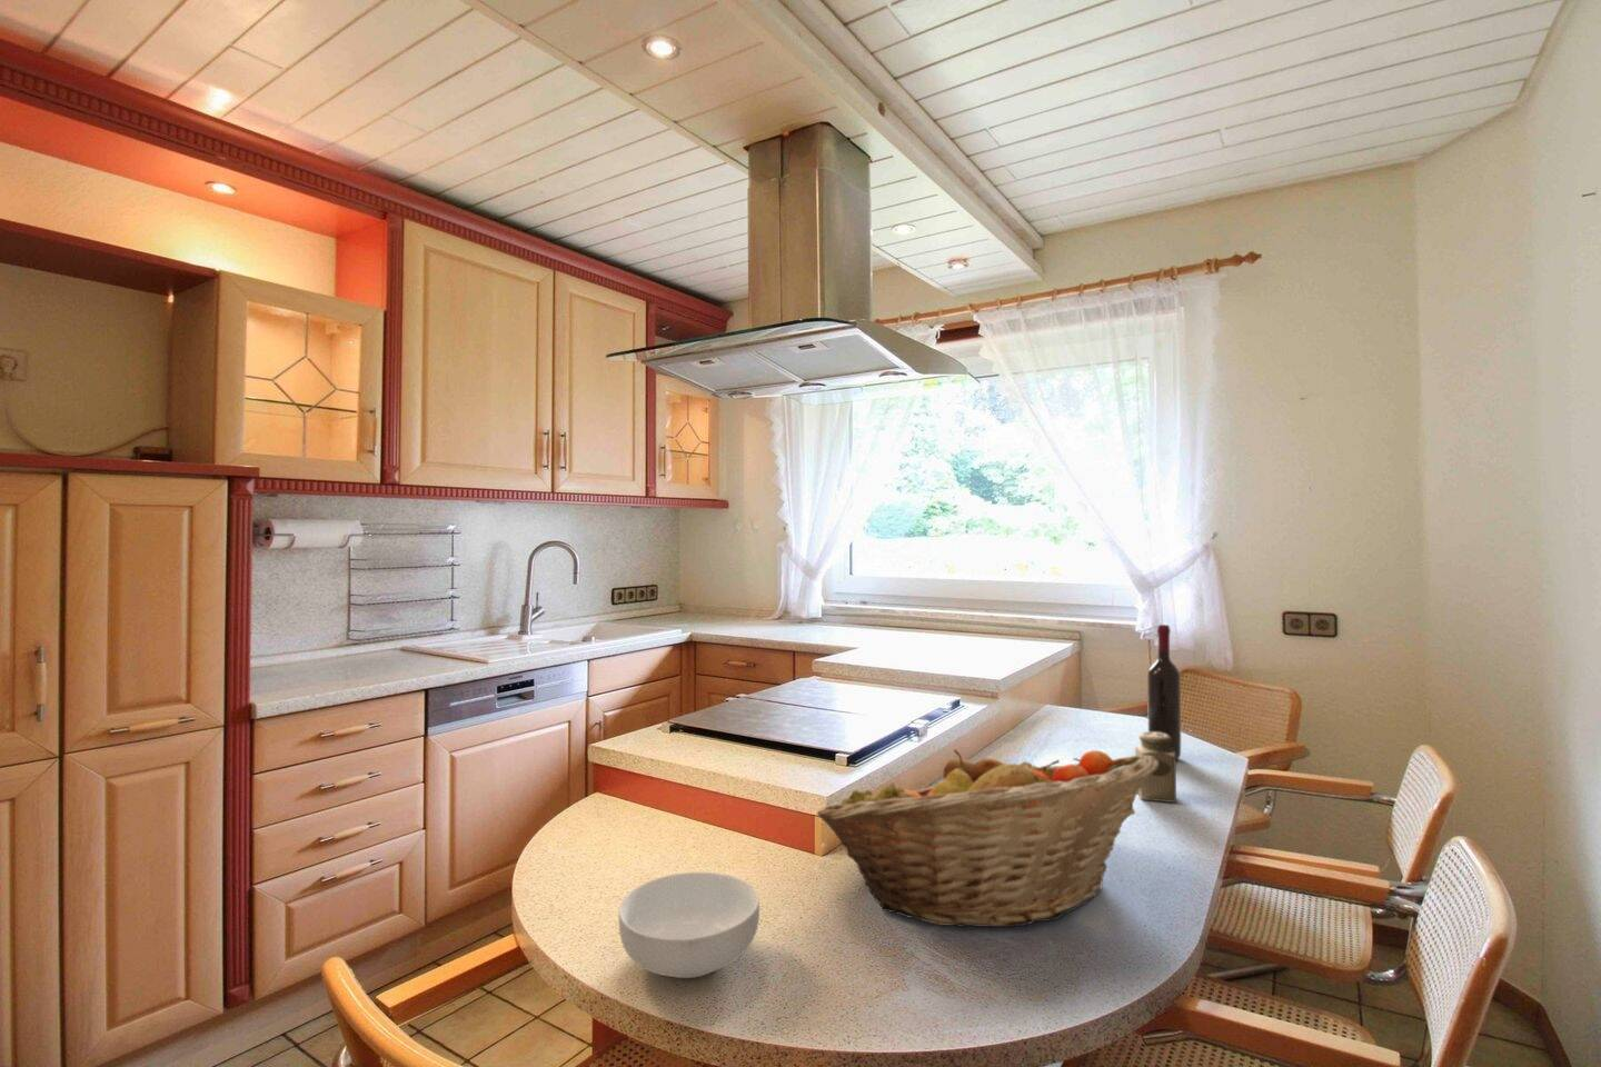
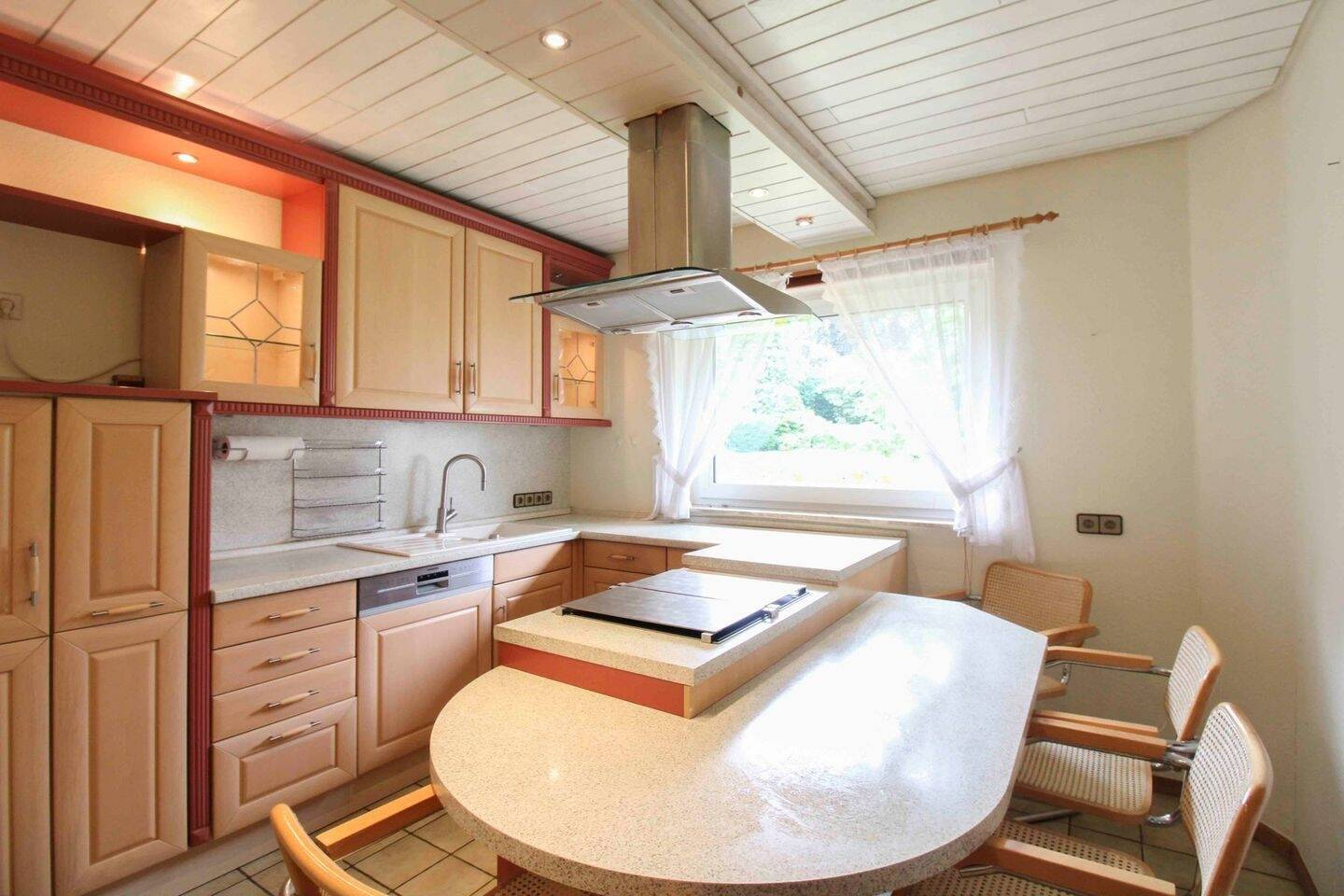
- cereal bowl [617,872,760,979]
- fruit basket [816,748,1159,928]
- wine bottle [1146,624,1182,760]
- salt shaker [1134,731,1177,804]
